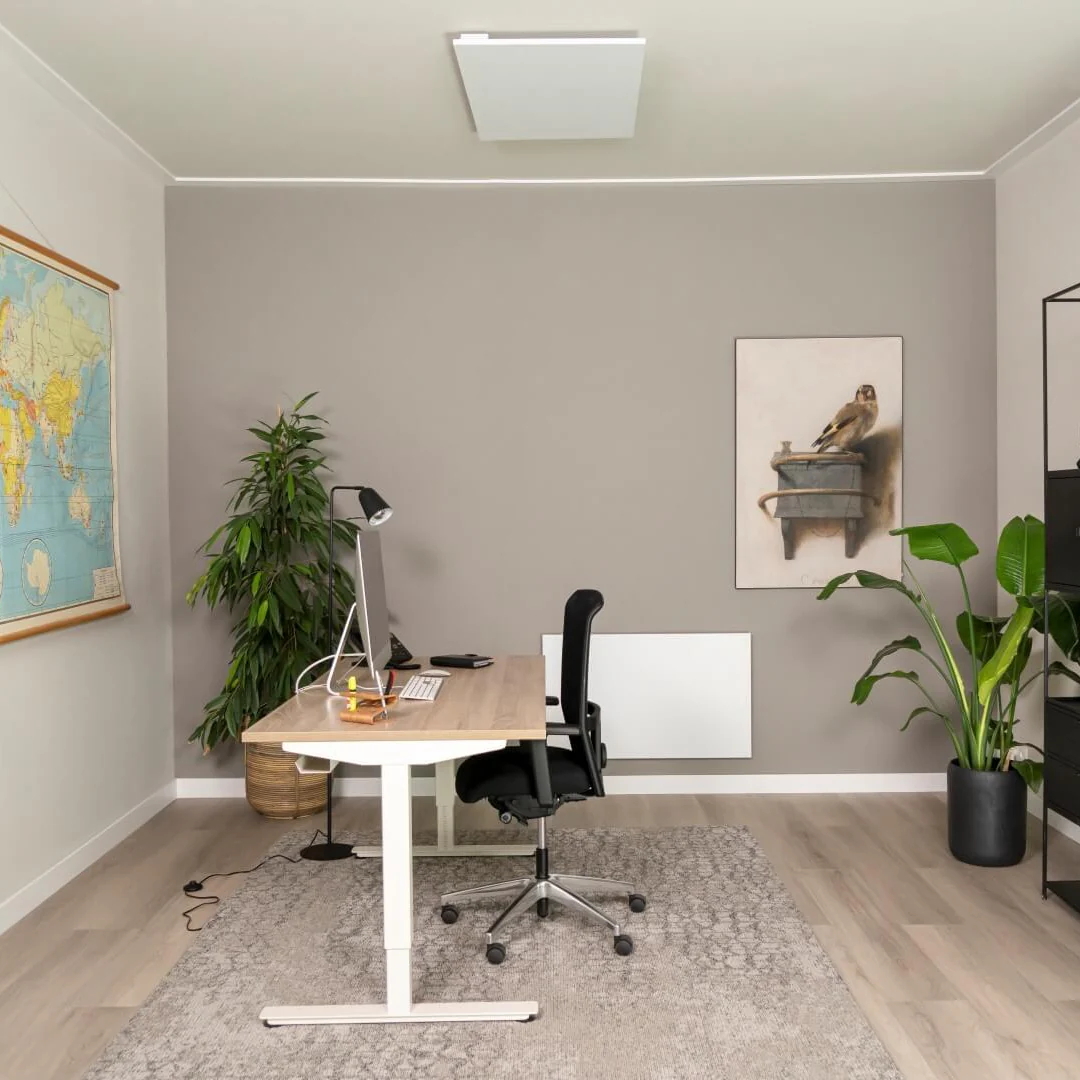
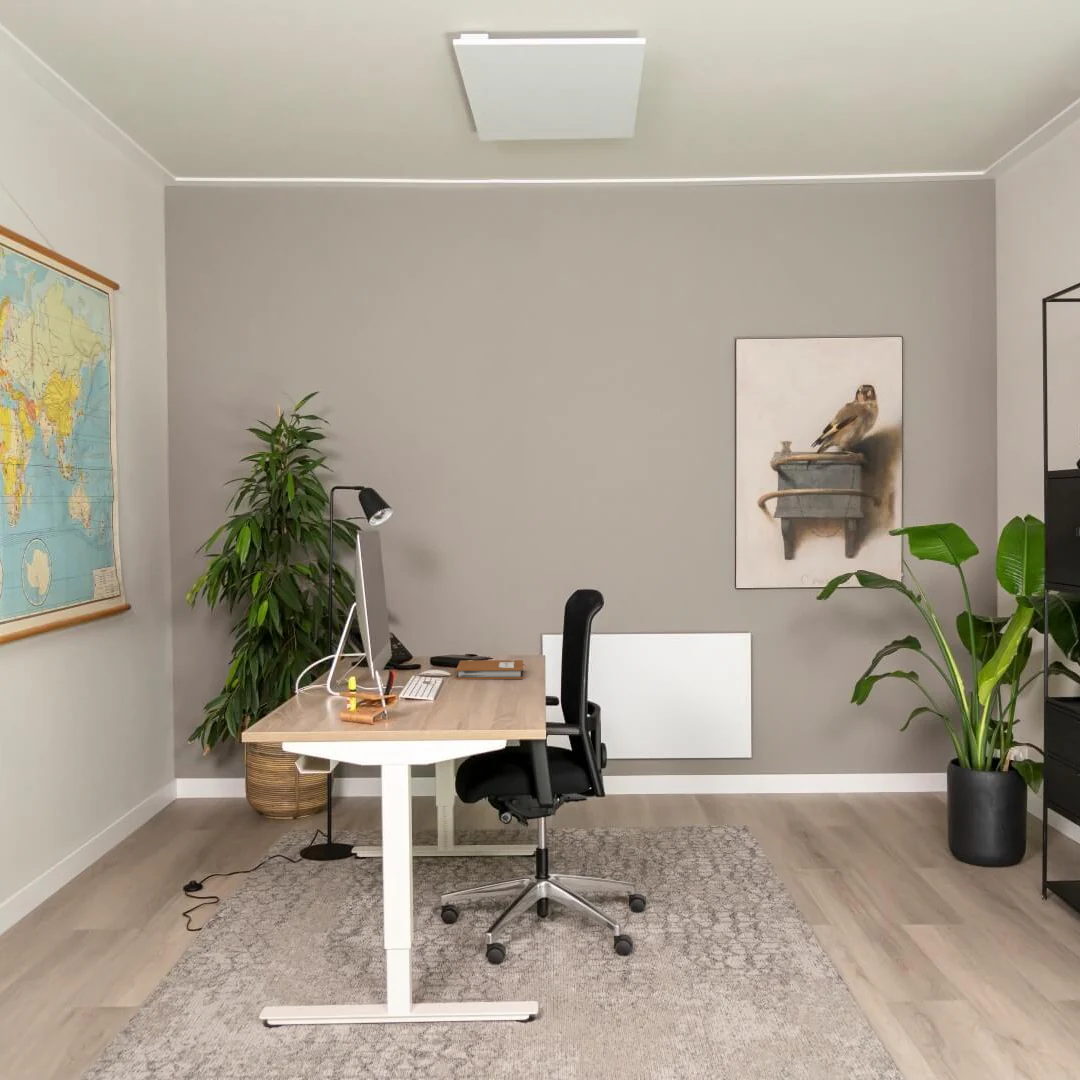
+ notebook [455,659,528,680]
